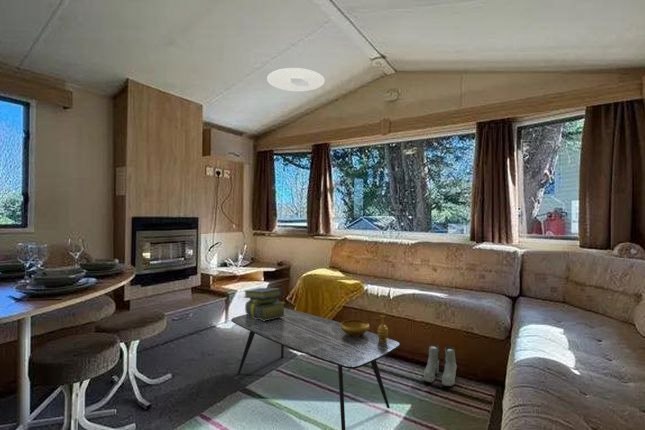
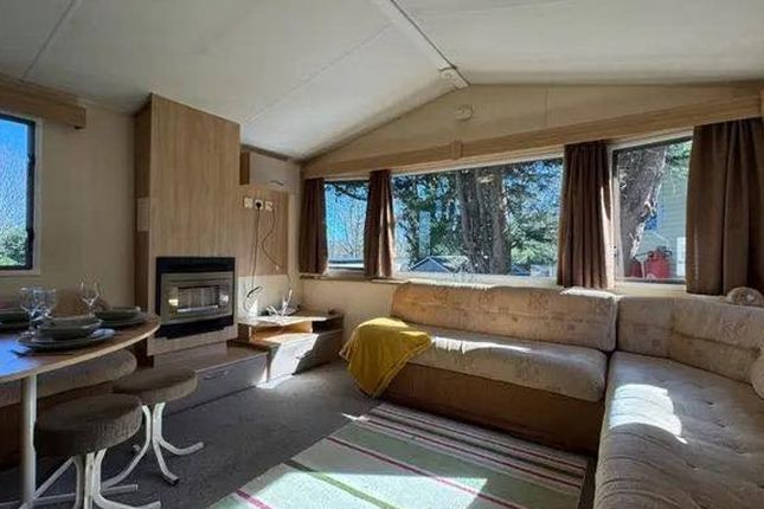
- decorative bowl [341,309,389,341]
- ceiling light [266,67,326,92]
- coffee table [230,307,400,430]
- stack of books [243,287,286,321]
- boots [423,344,457,387]
